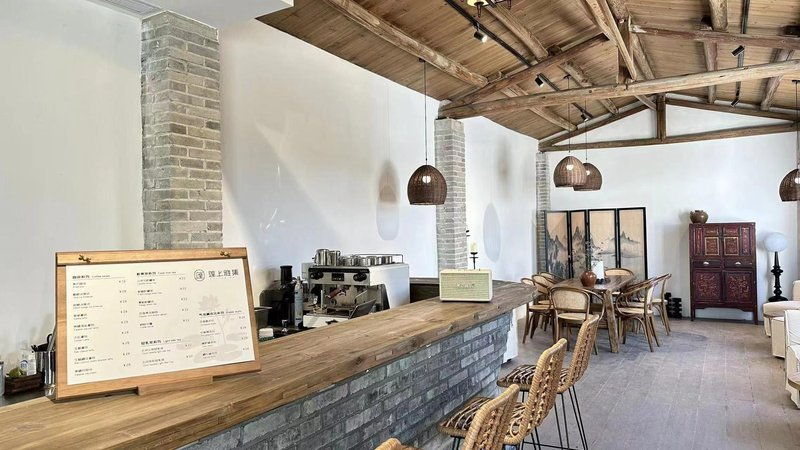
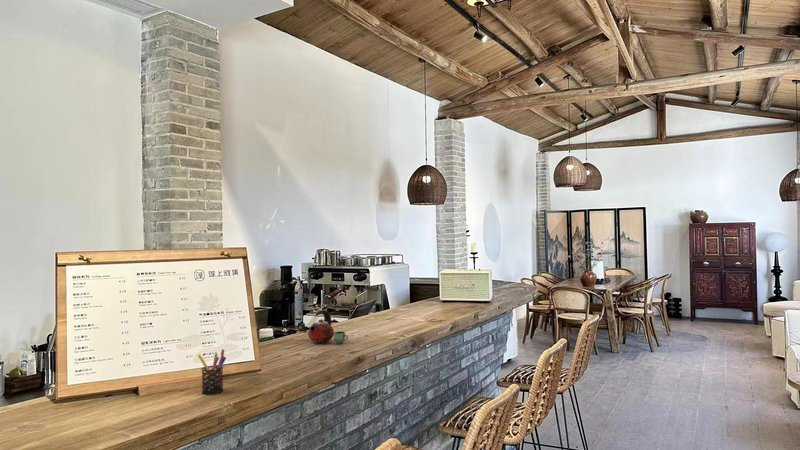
+ kettle [296,309,349,345]
+ pen holder [197,348,227,396]
